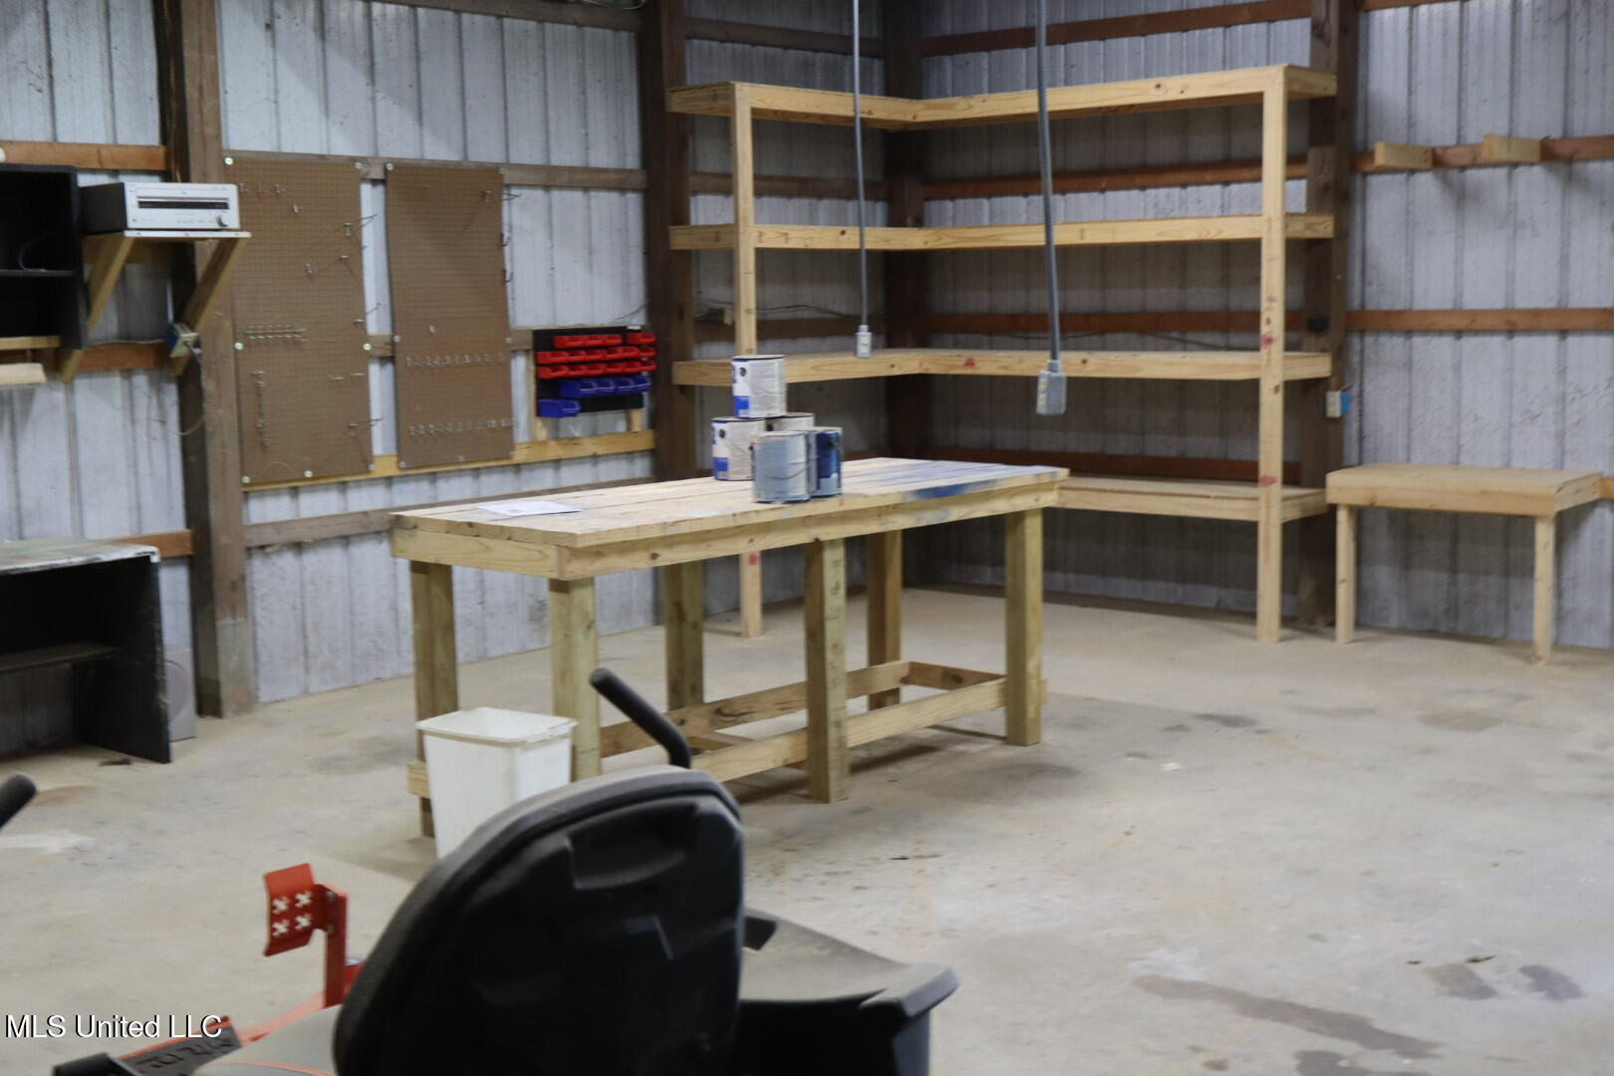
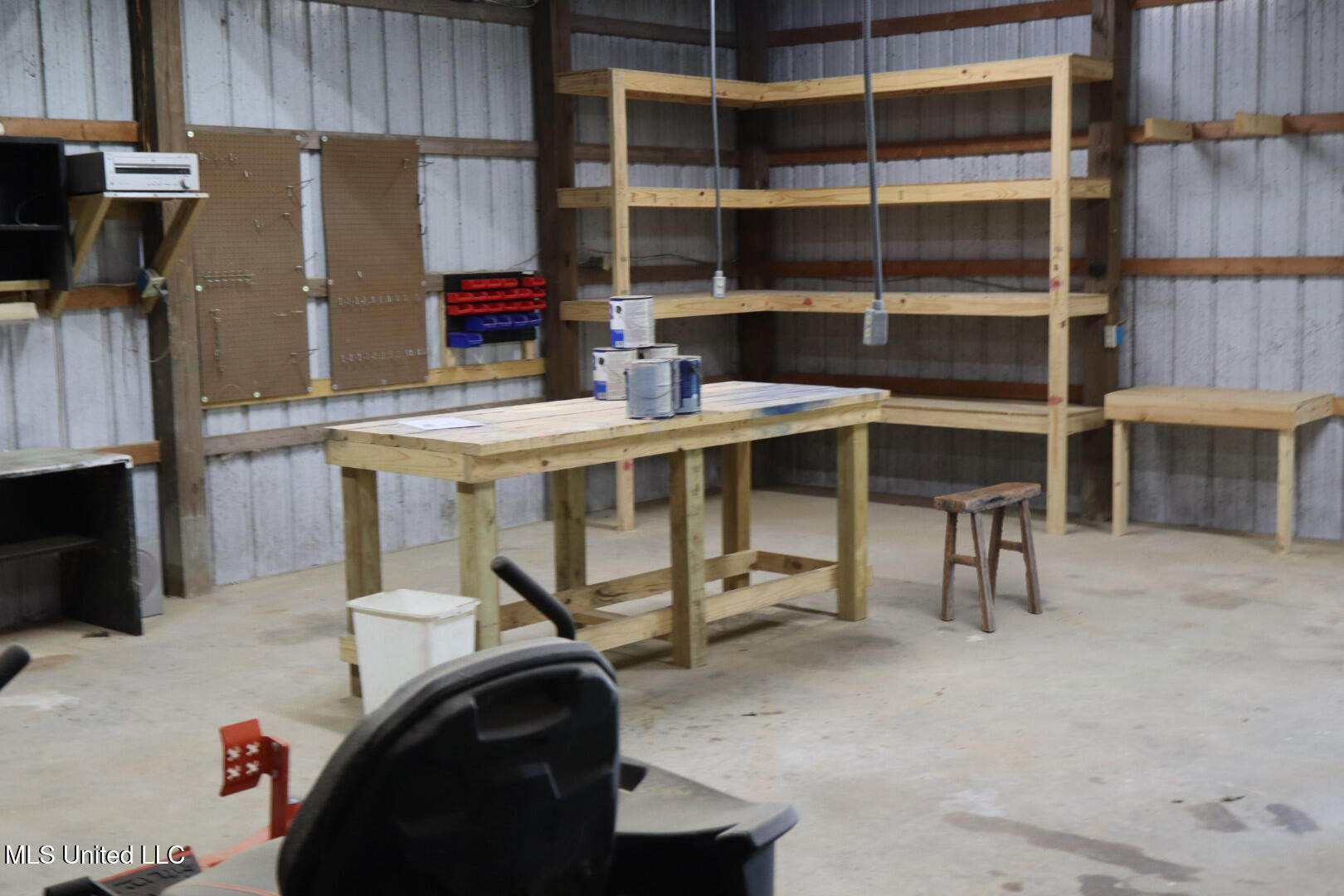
+ stool [933,481,1043,632]
